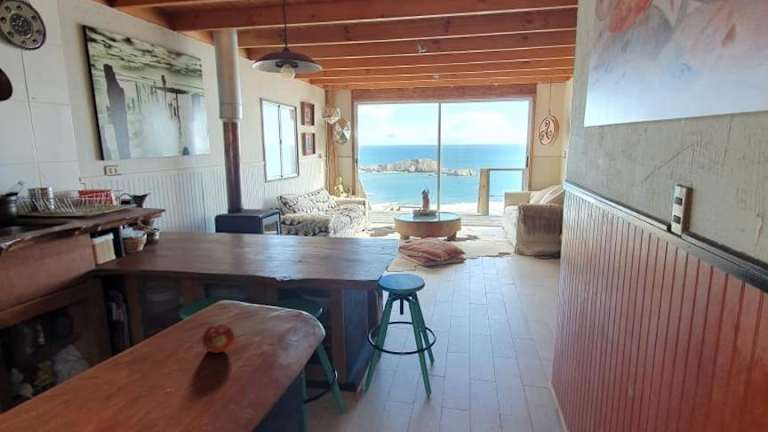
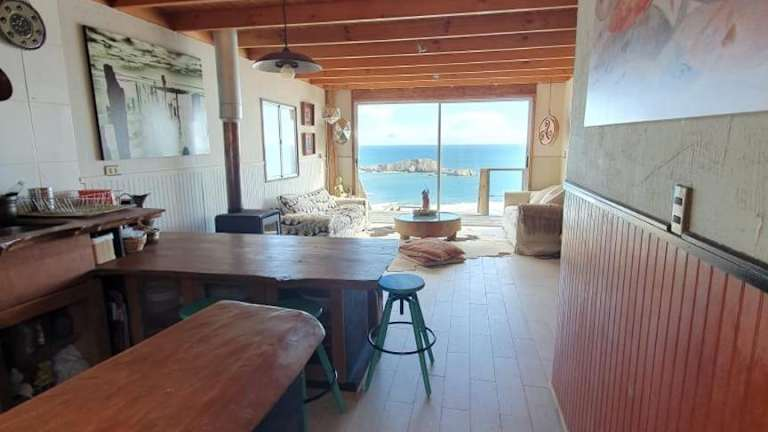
- fruit [201,323,236,354]
